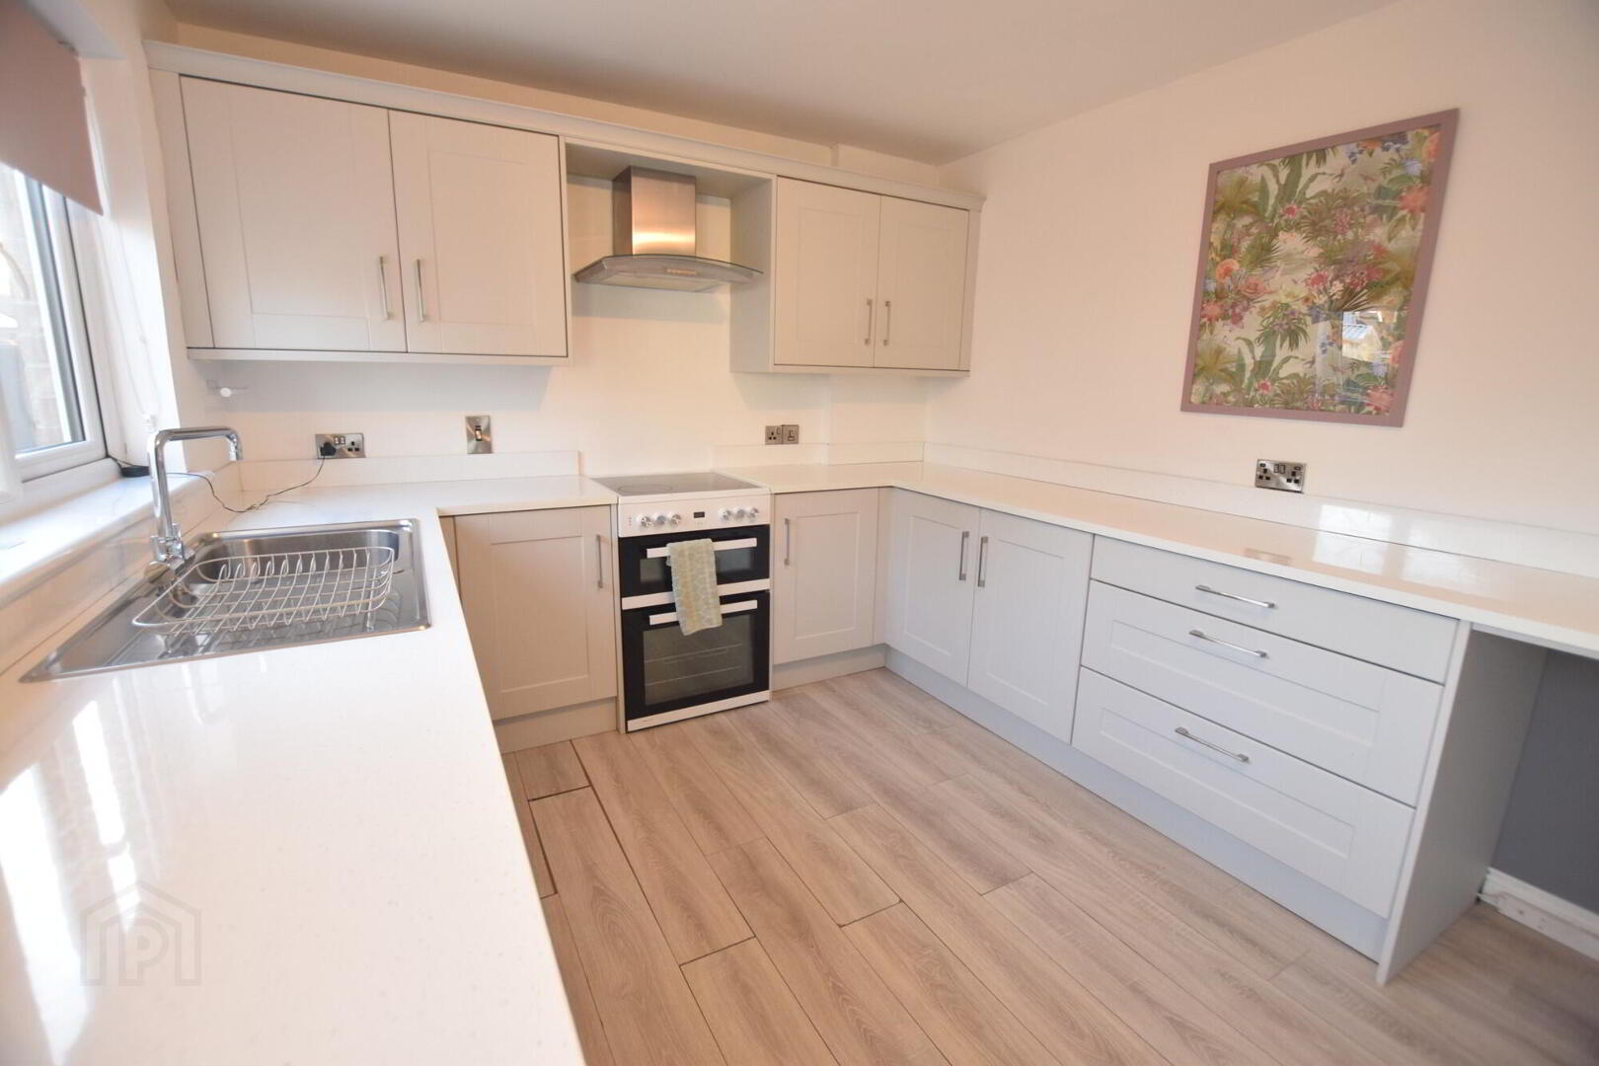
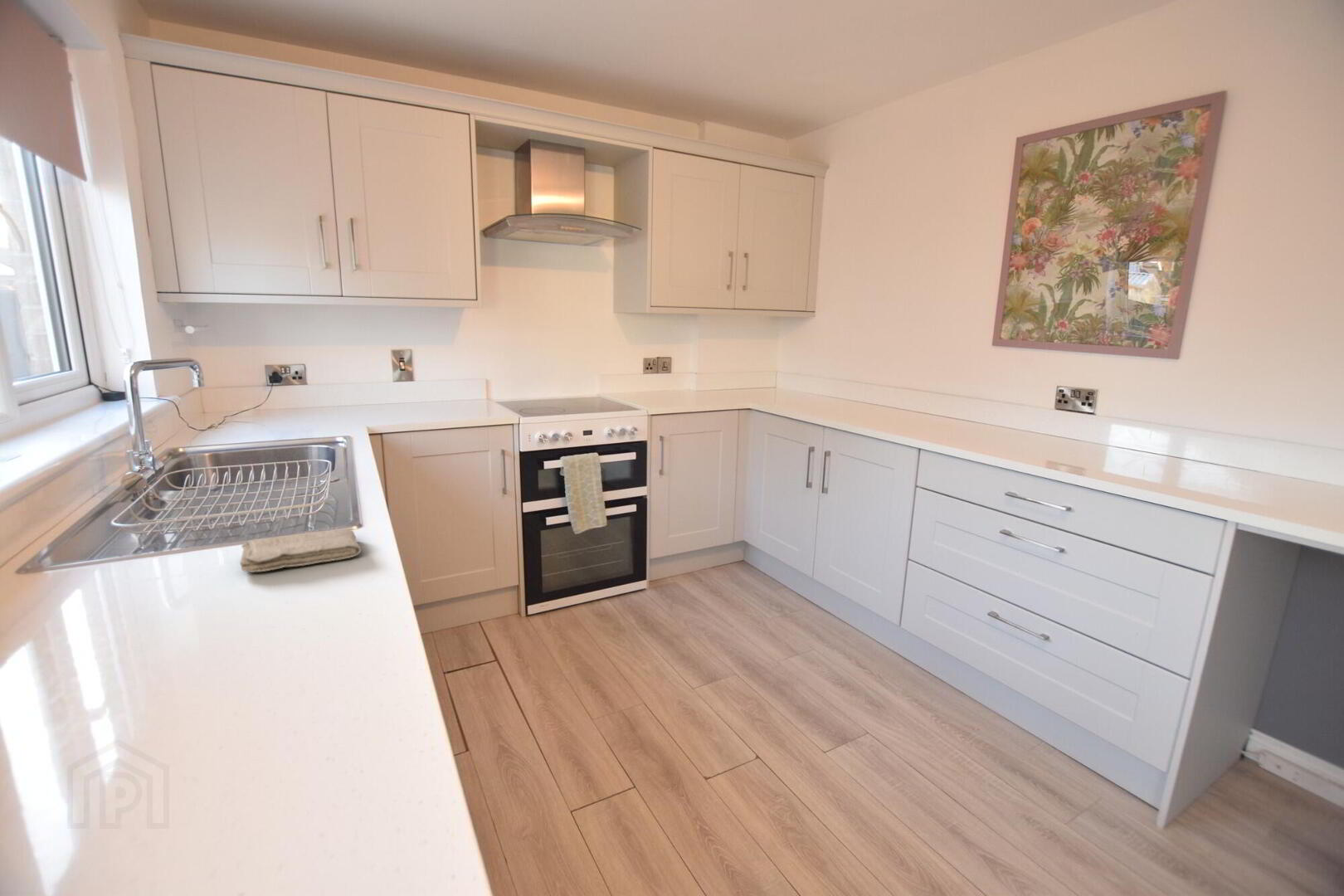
+ washcloth [239,528,362,573]
